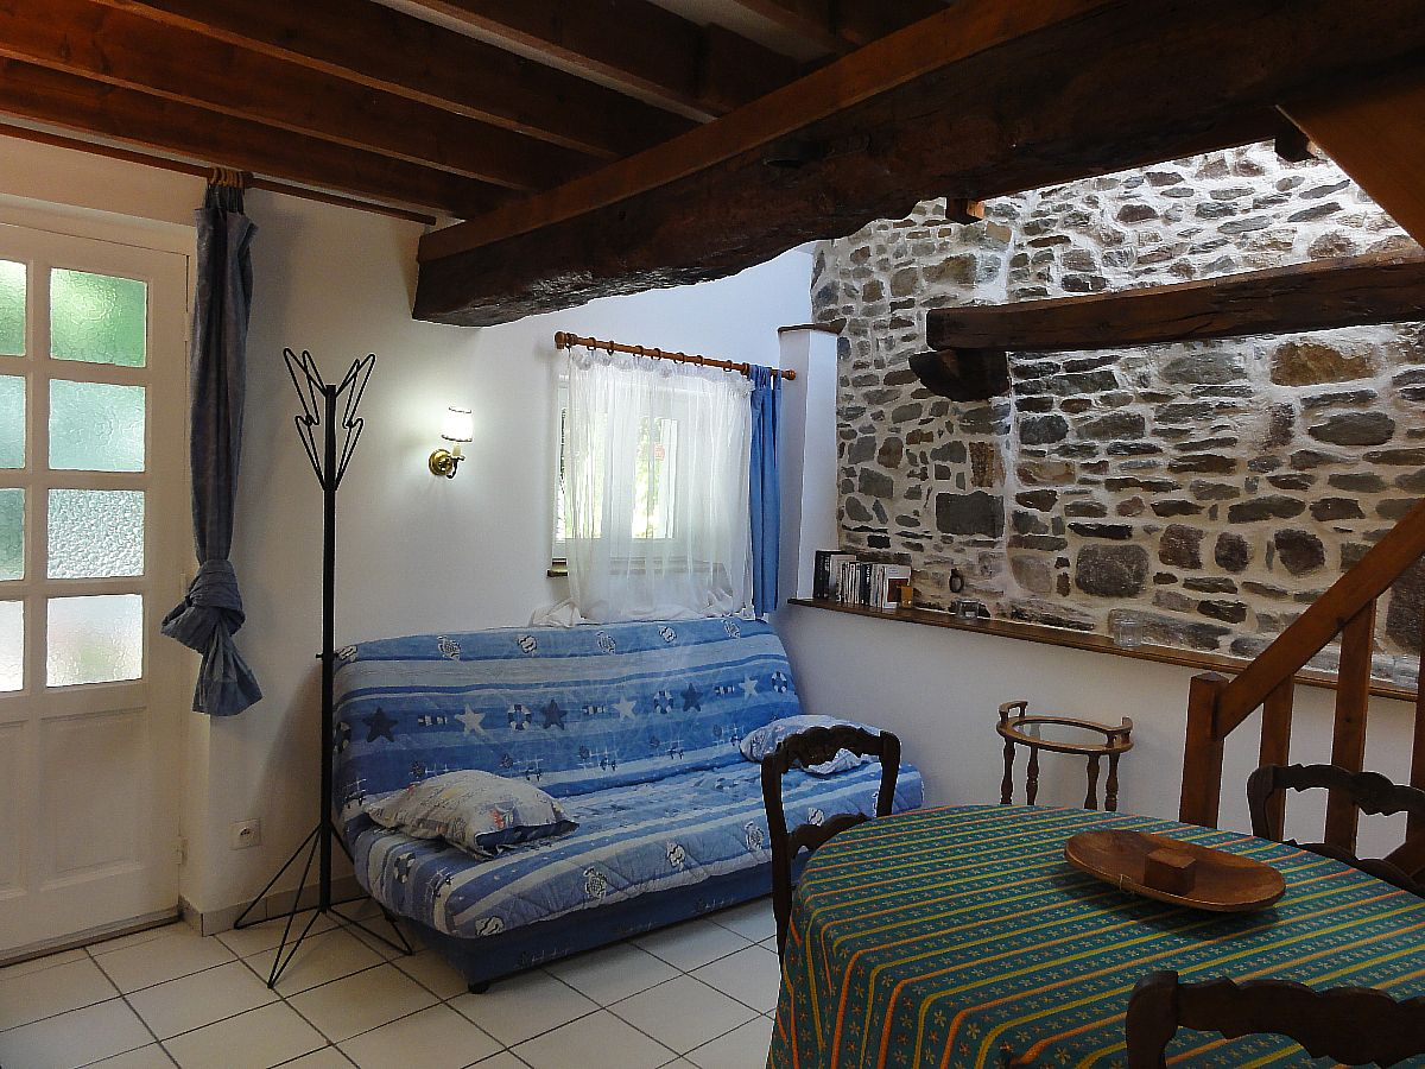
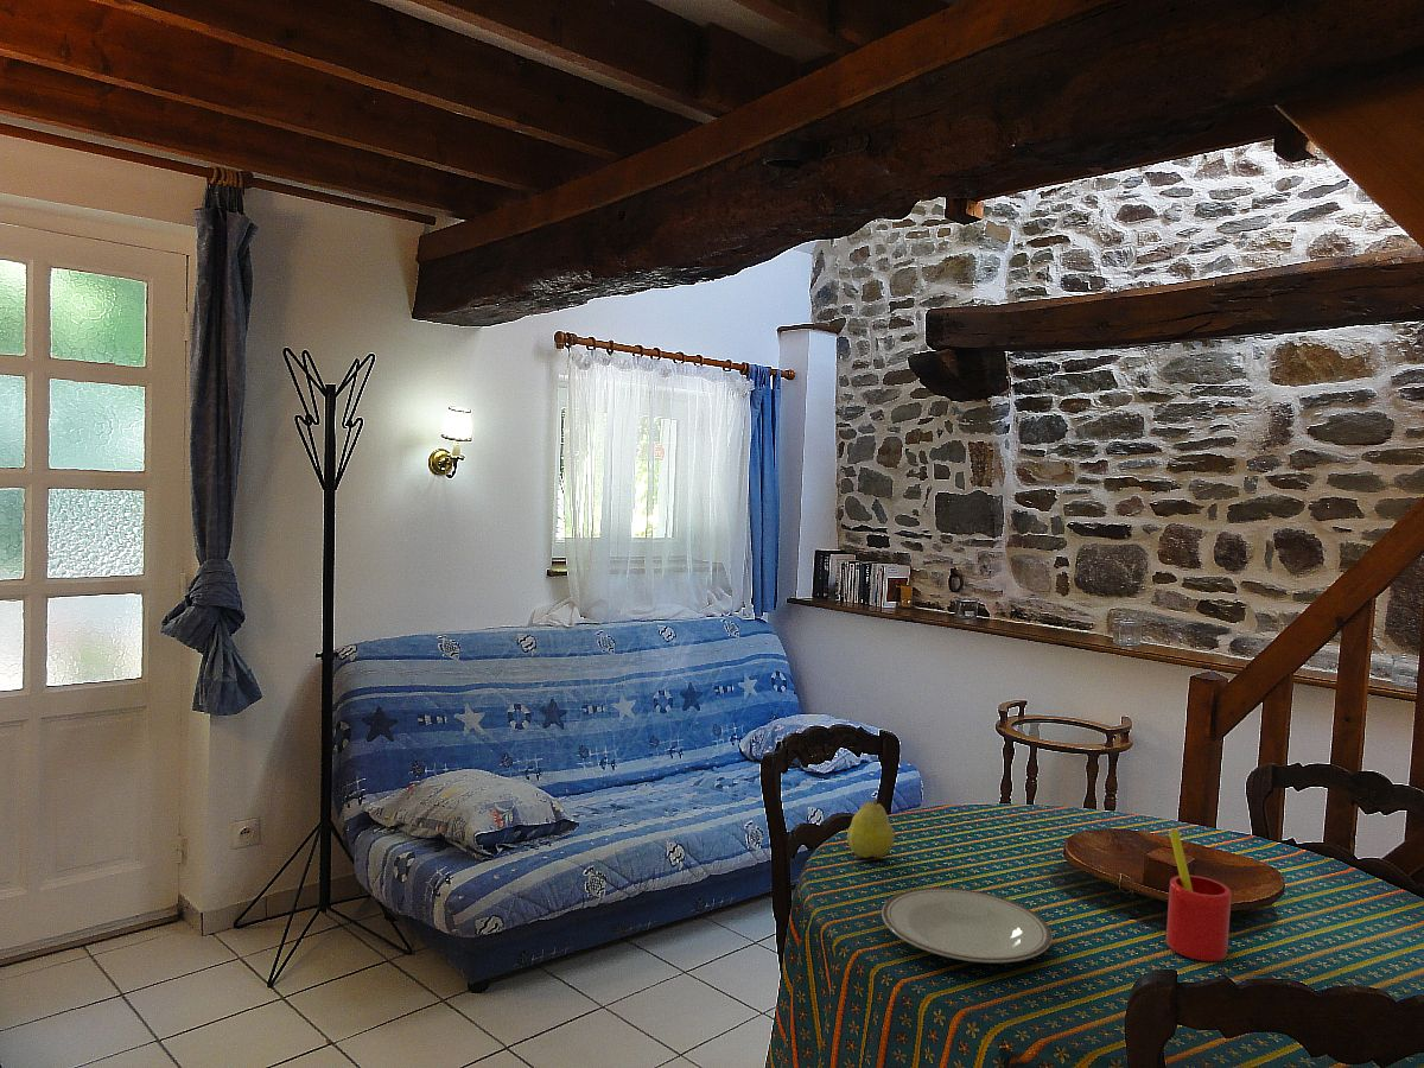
+ fruit [846,796,895,859]
+ plate [881,886,1054,964]
+ straw [1165,828,1233,962]
